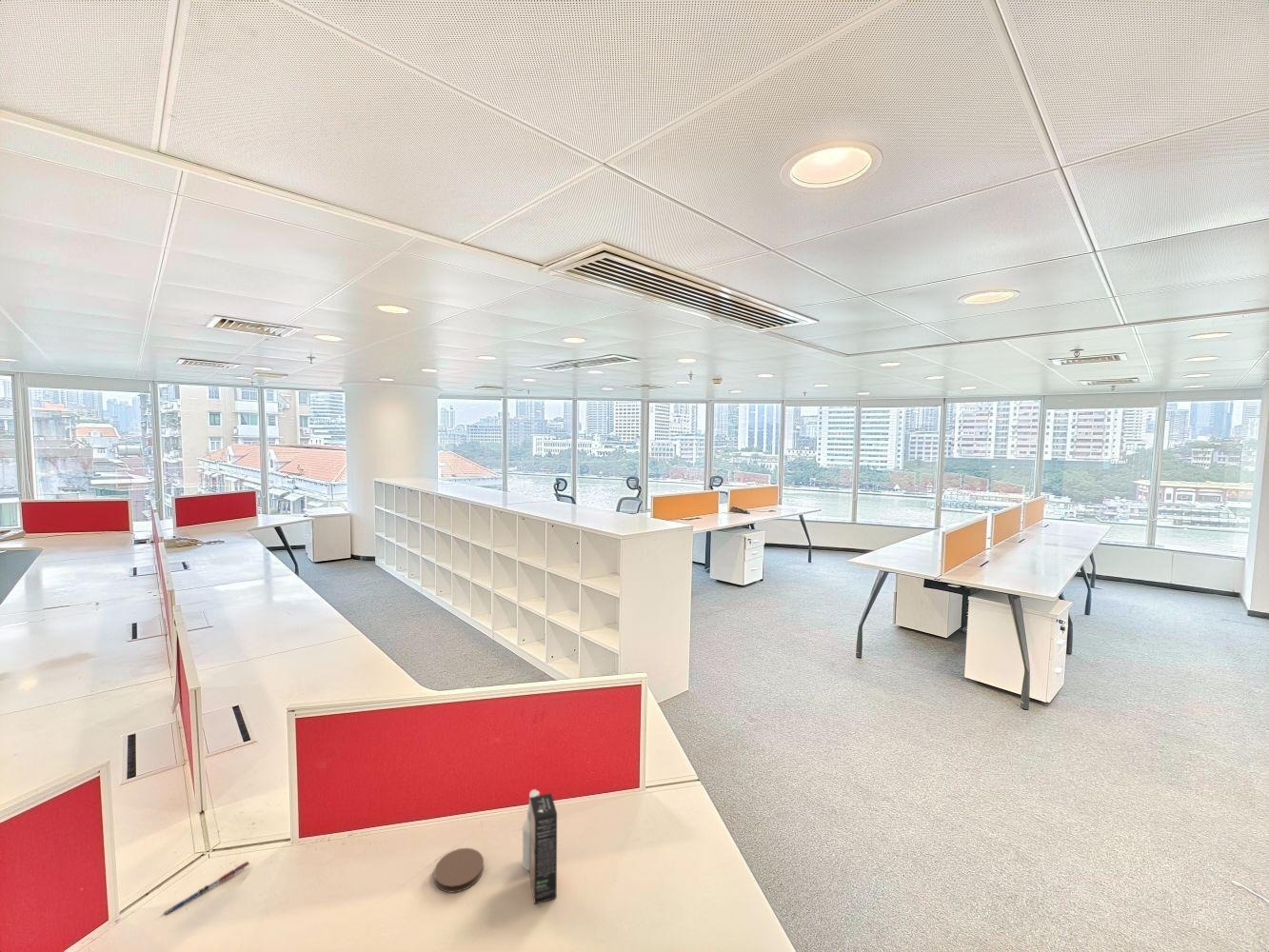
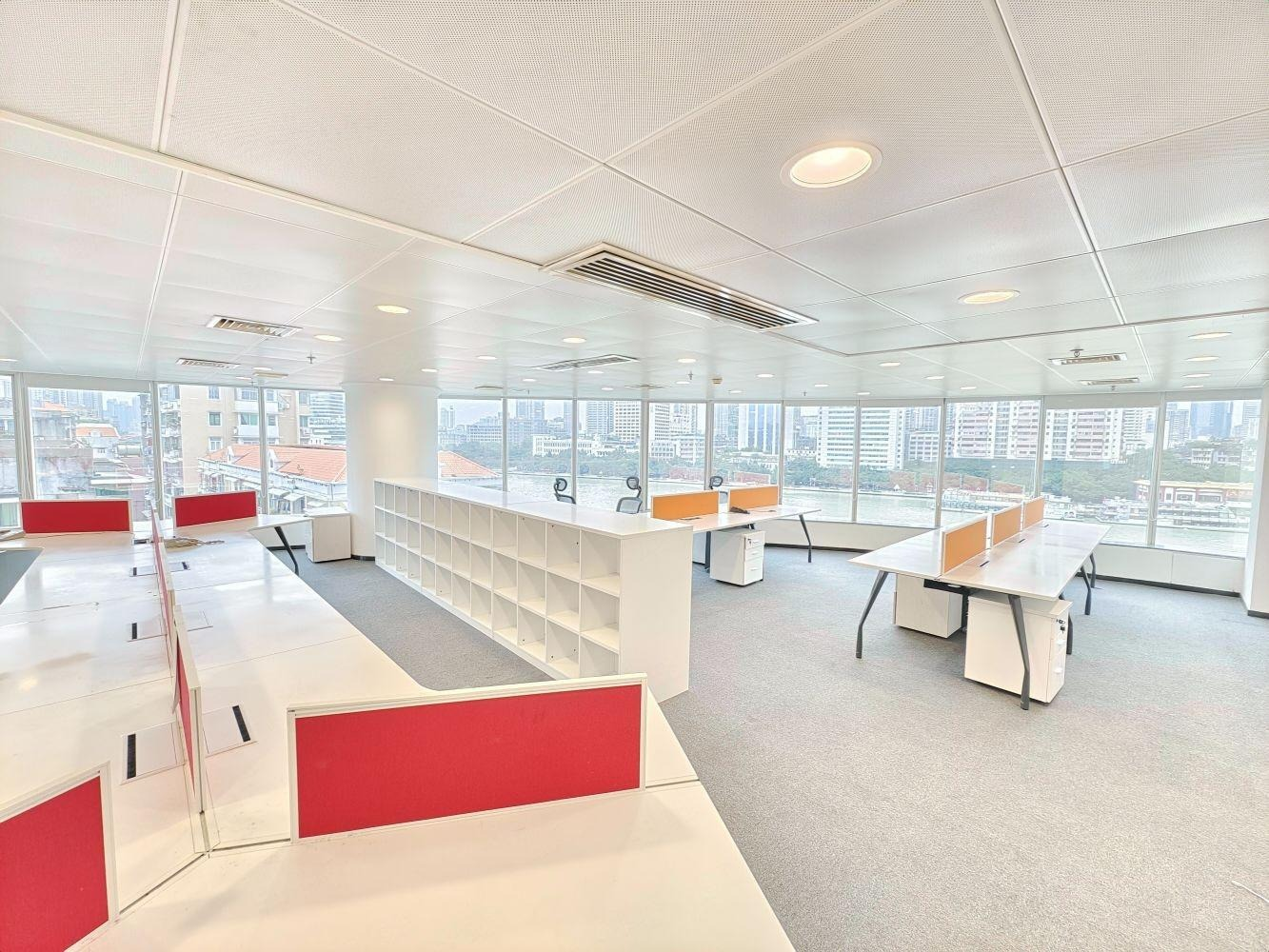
- pen [164,861,250,917]
- coaster [433,847,485,893]
- spray bottle [522,788,558,905]
